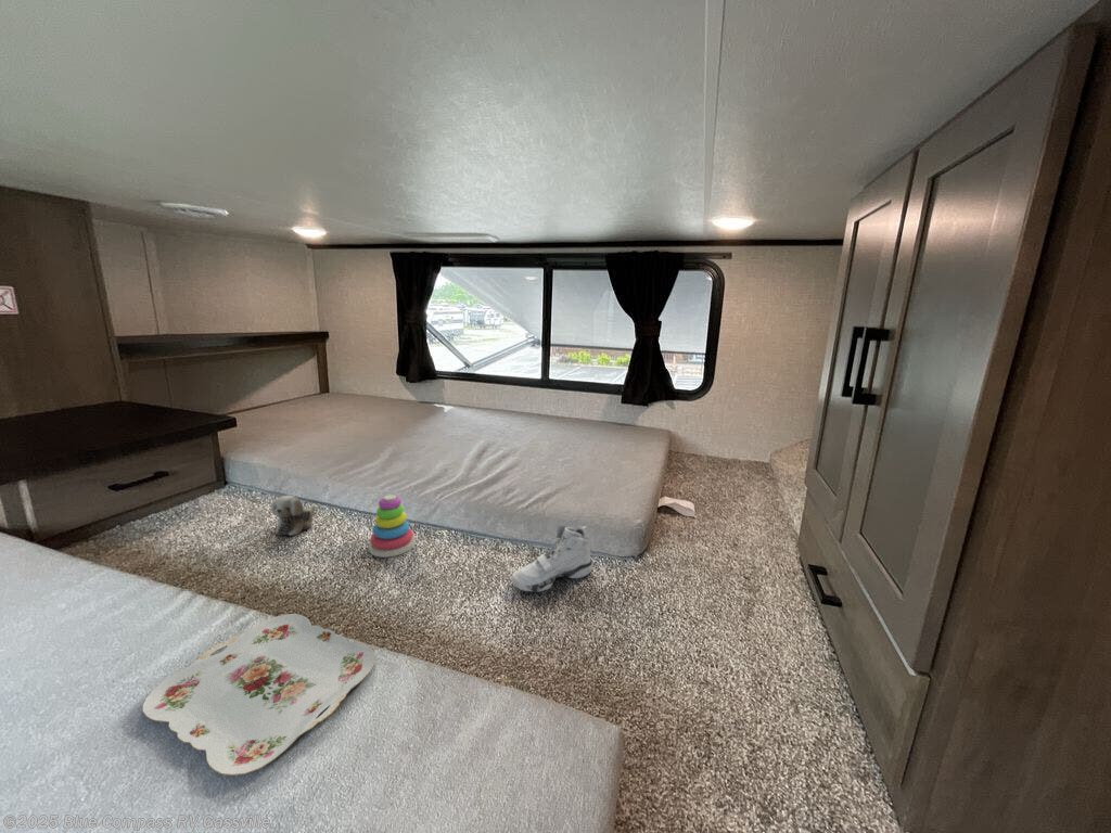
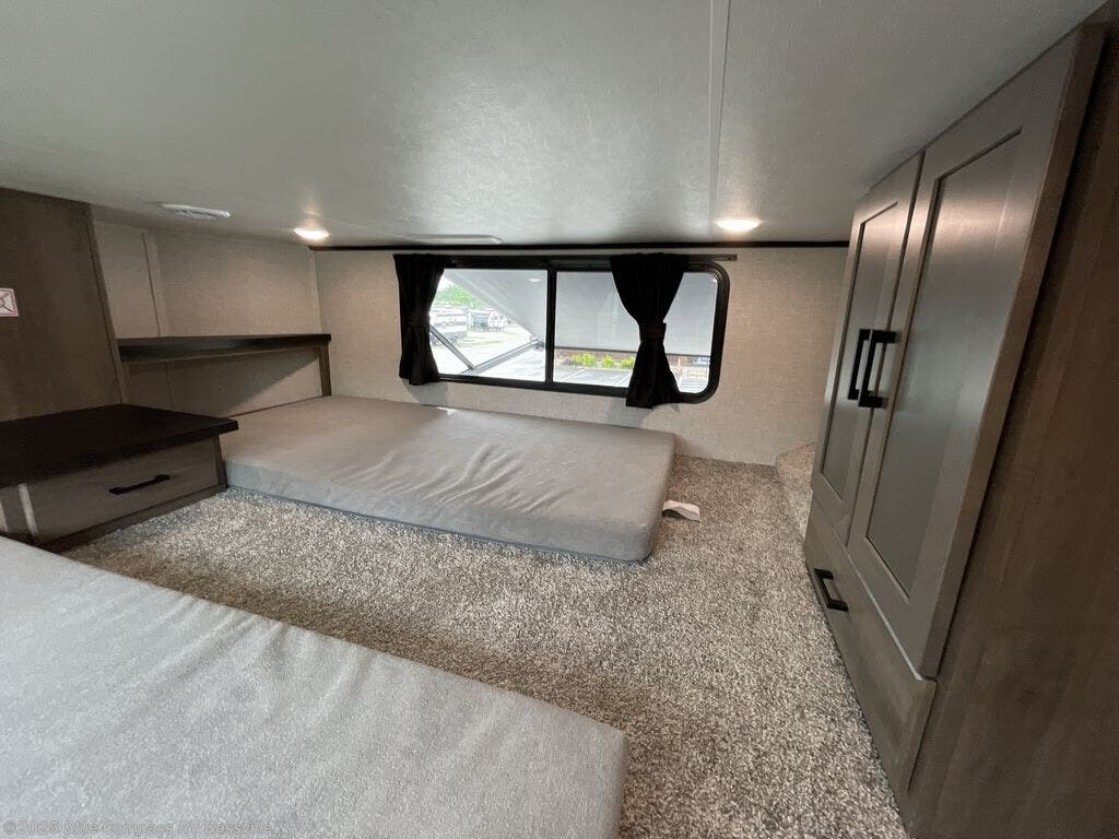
- stacking toy [368,494,417,559]
- plush toy [270,495,316,537]
- serving tray [142,613,375,777]
- sneaker [511,523,593,592]
